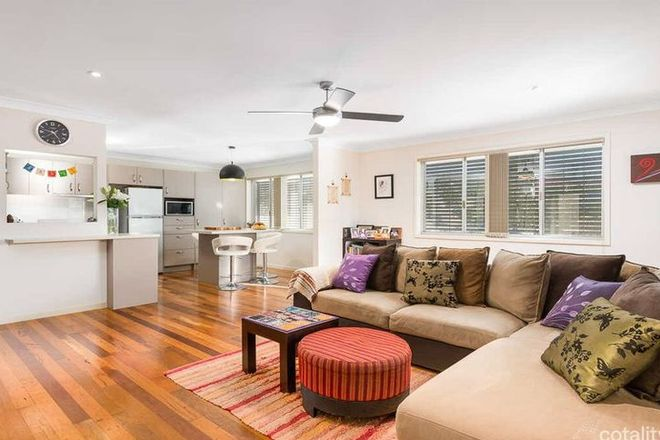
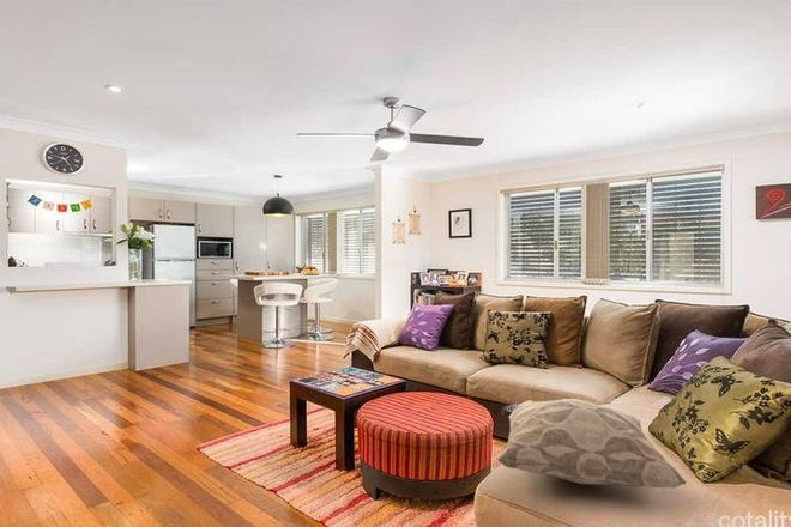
+ decorative pillow [496,398,688,489]
